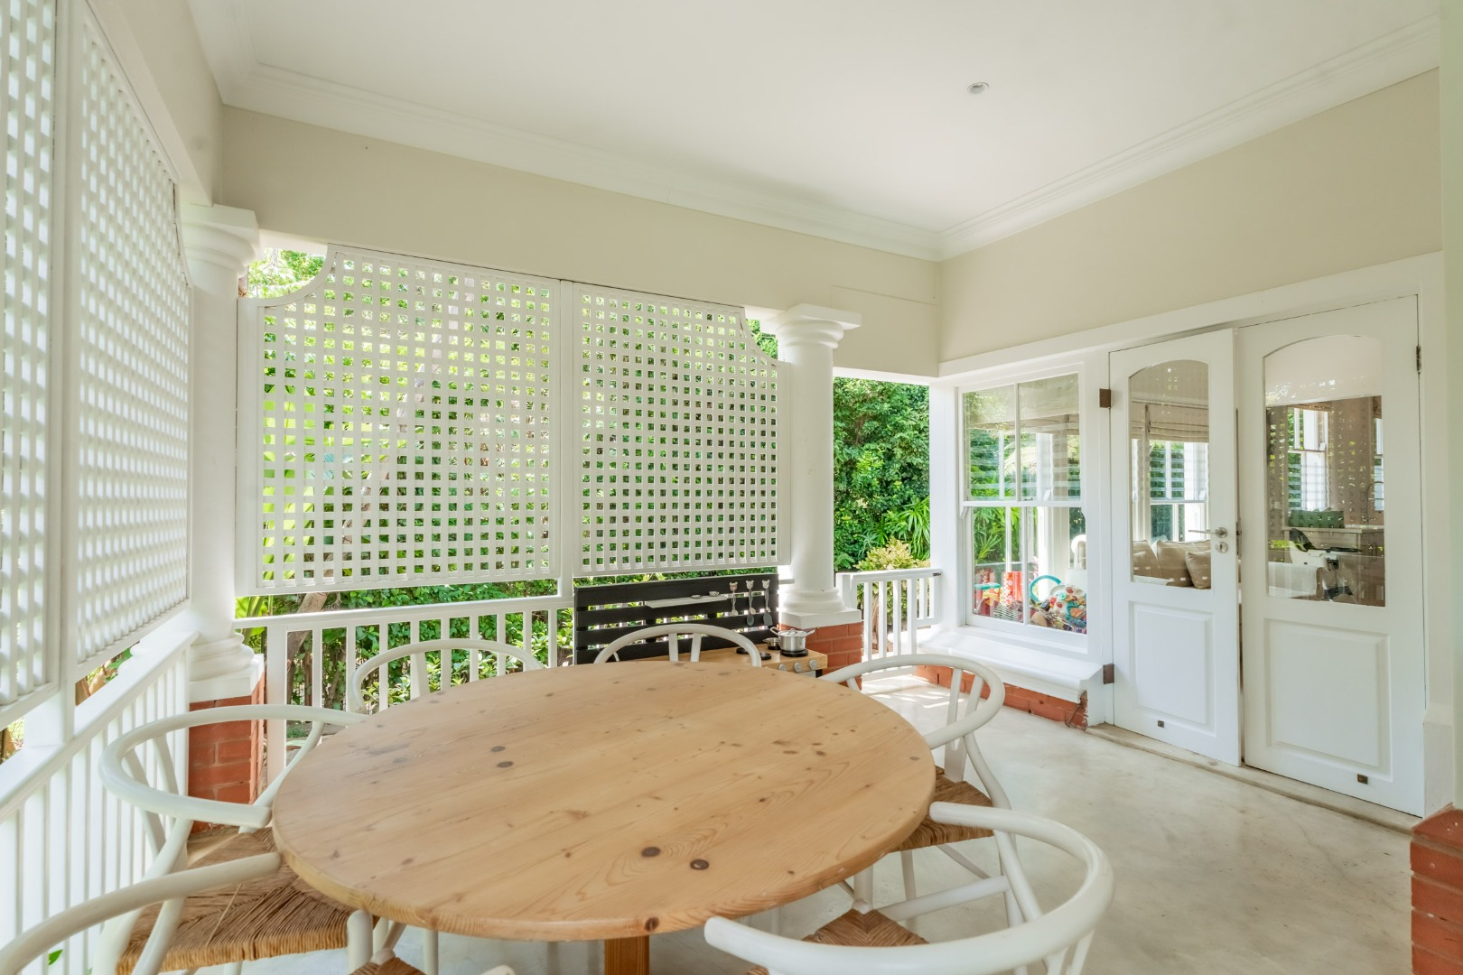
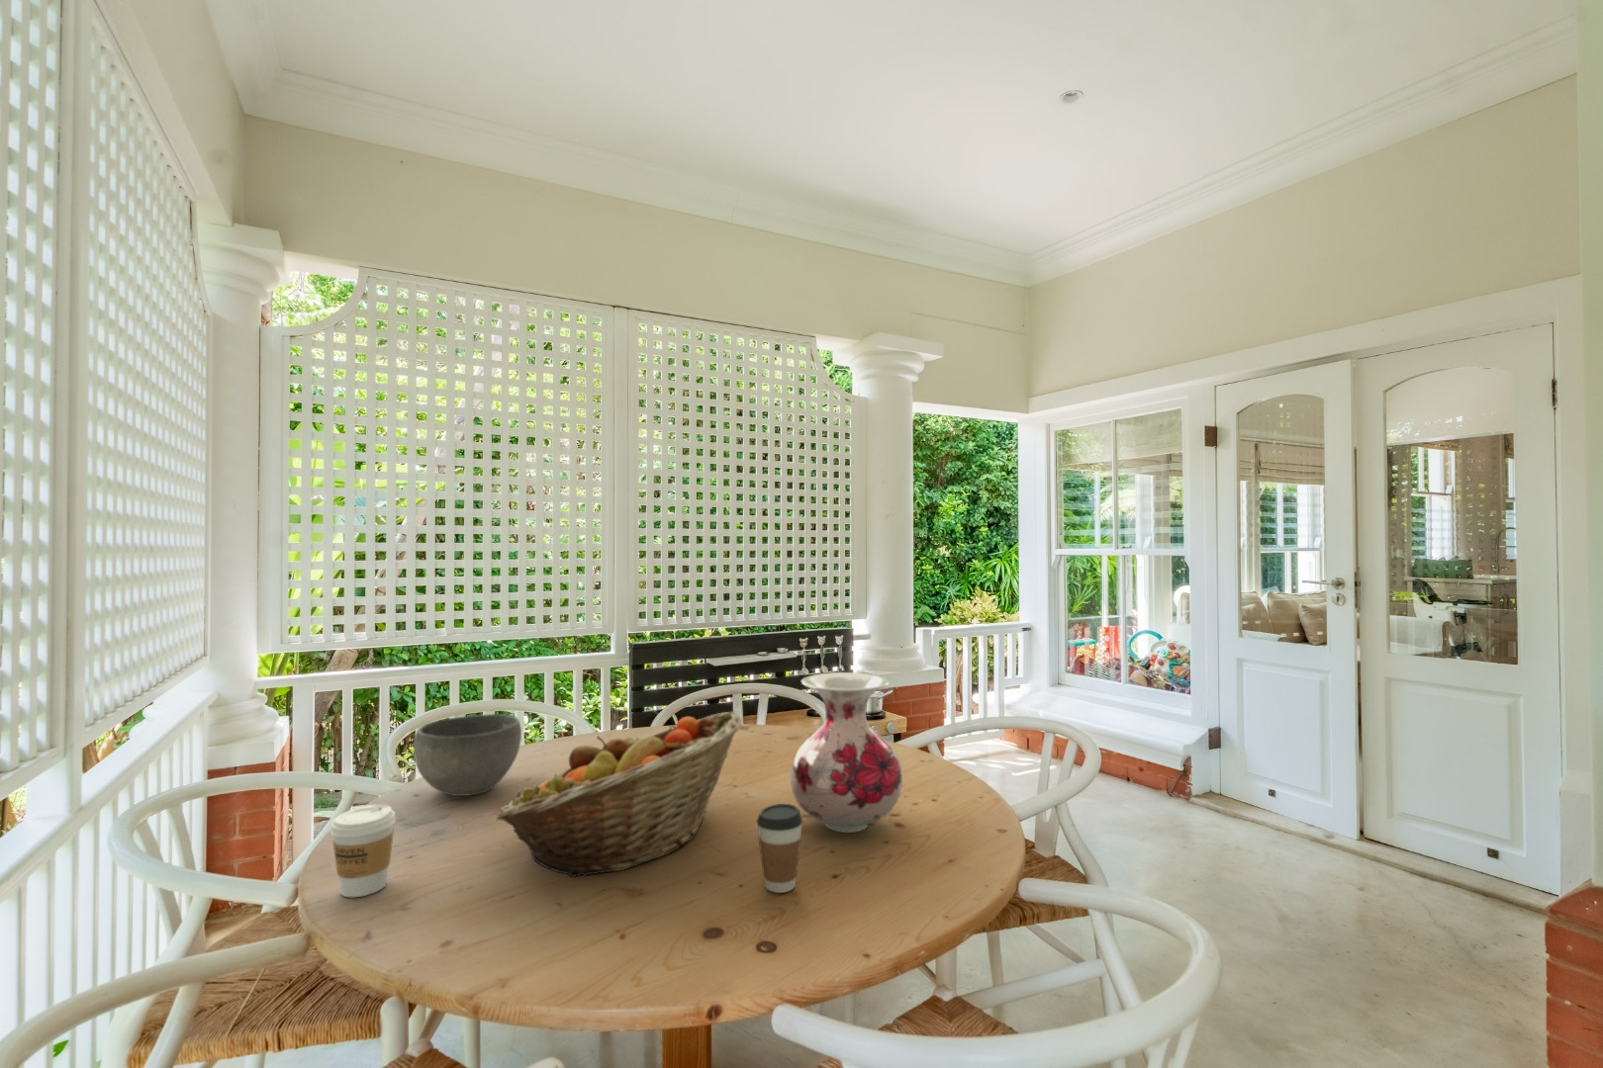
+ coffee cup [329,803,397,898]
+ vase [790,671,903,833]
+ bowl [413,713,522,797]
+ coffee cup [756,803,804,894]
+ fruit basket [496,712,743,878]
